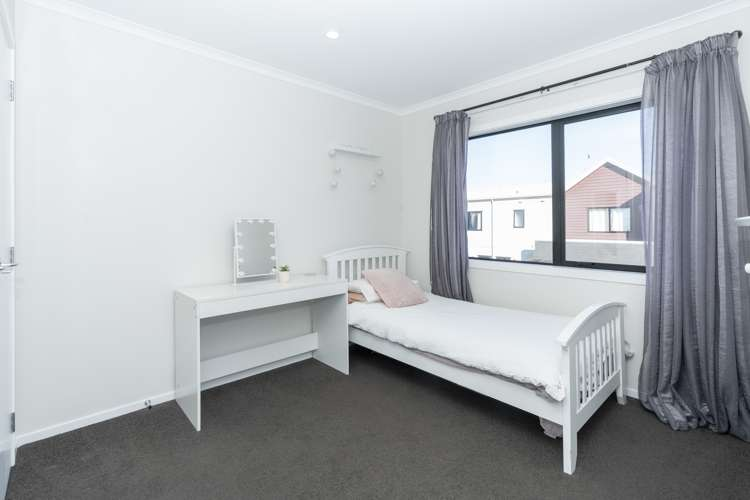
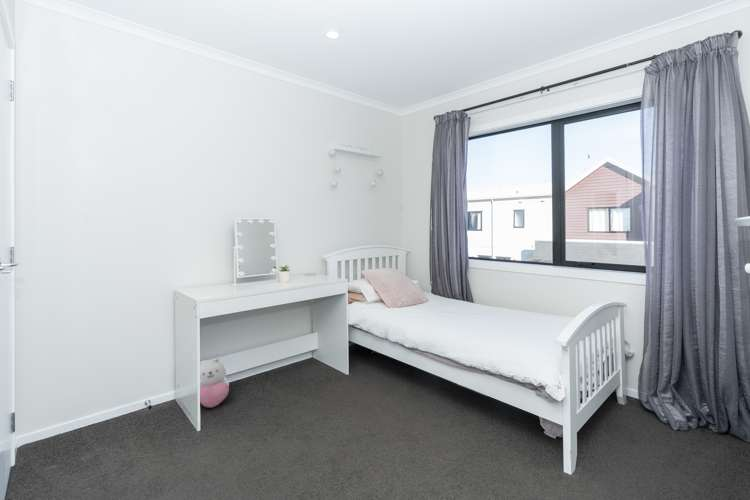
+ plush toy [199,357,230,408]
